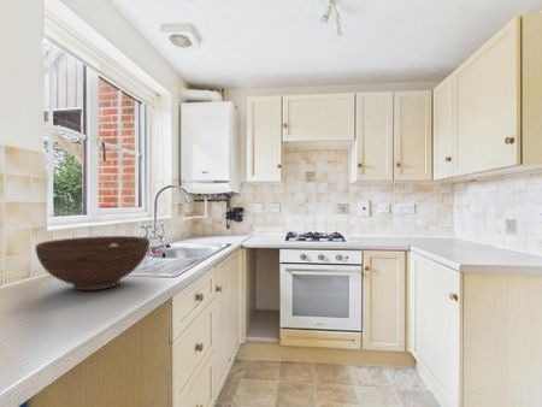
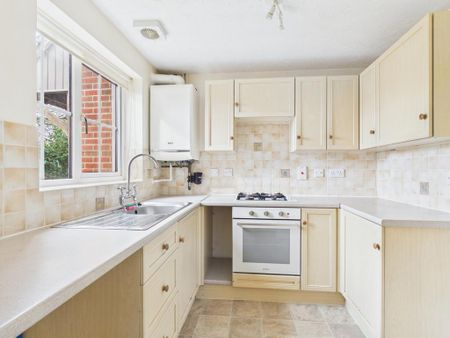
- fruit bowl [34,235,151,291]
